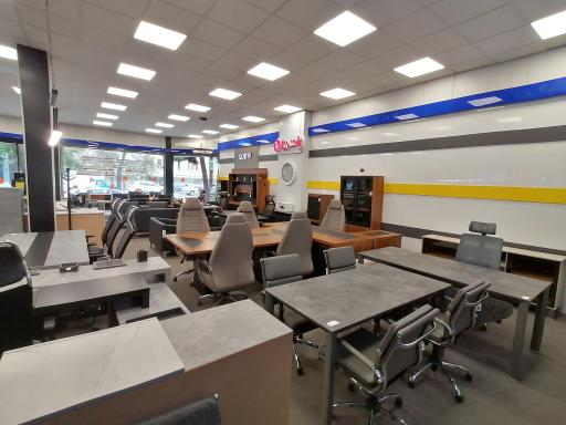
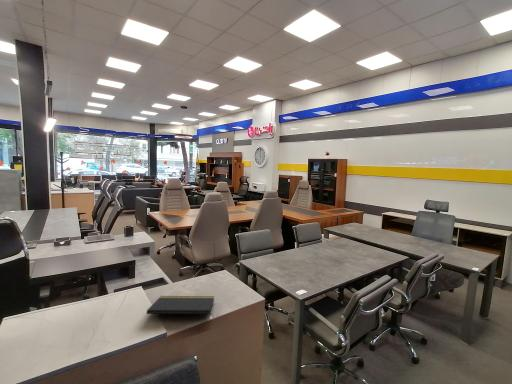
+ notepad [146,295,215,323]
